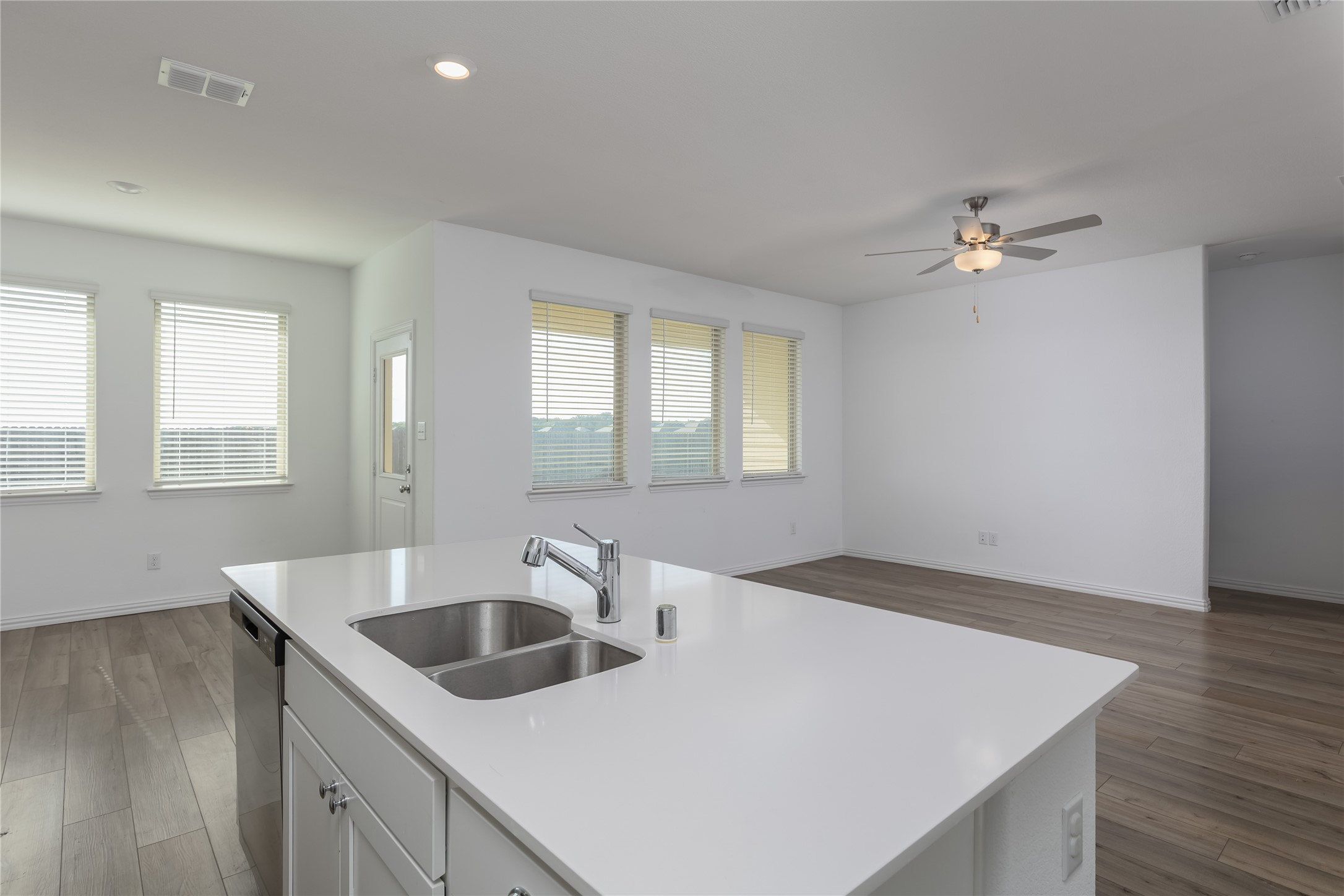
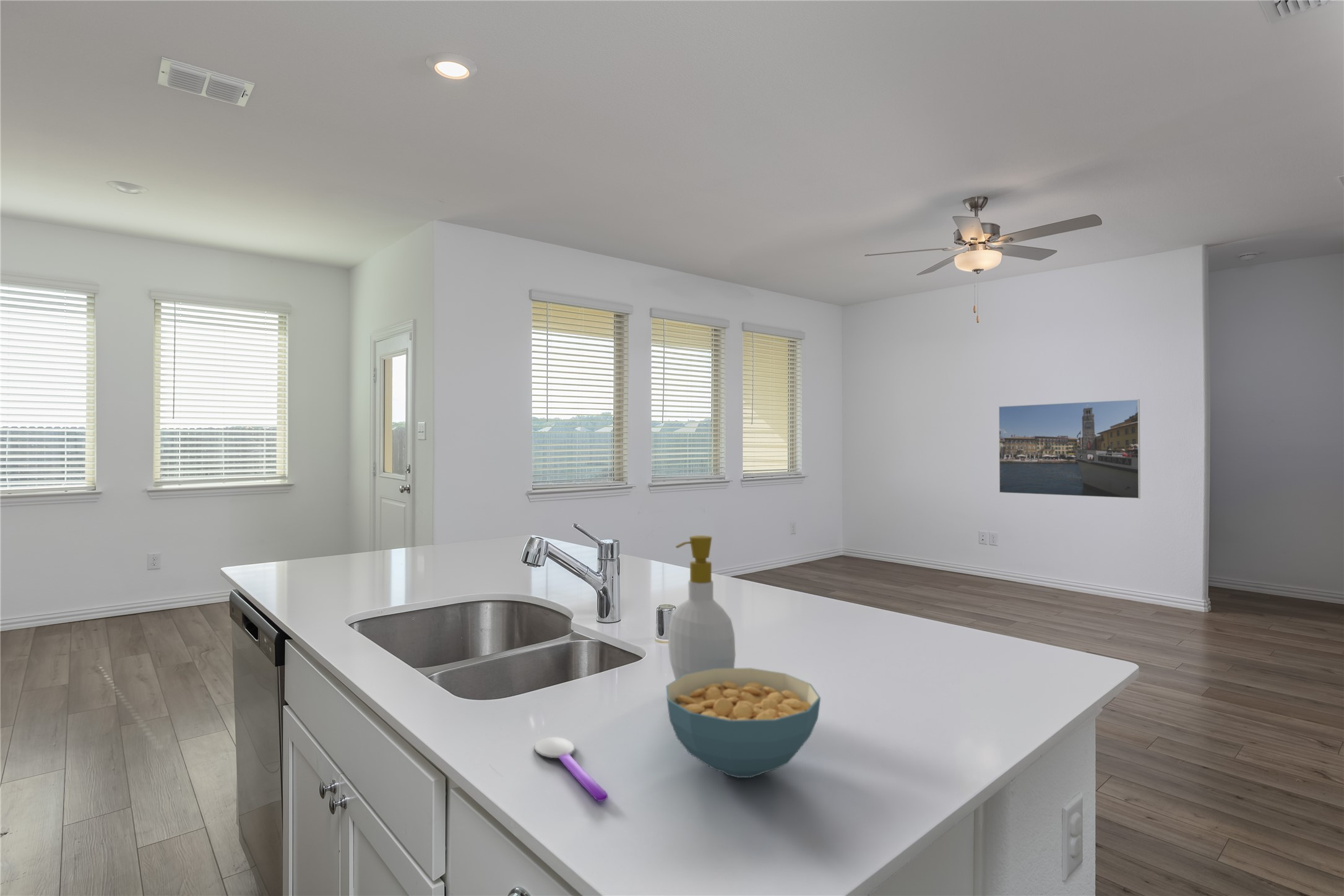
+ cereal bowl [666,667,821,778]
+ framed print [998,398,1141,499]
+ soap bottle [668,535,736,680]
+ spoon [533,736,608,802]
